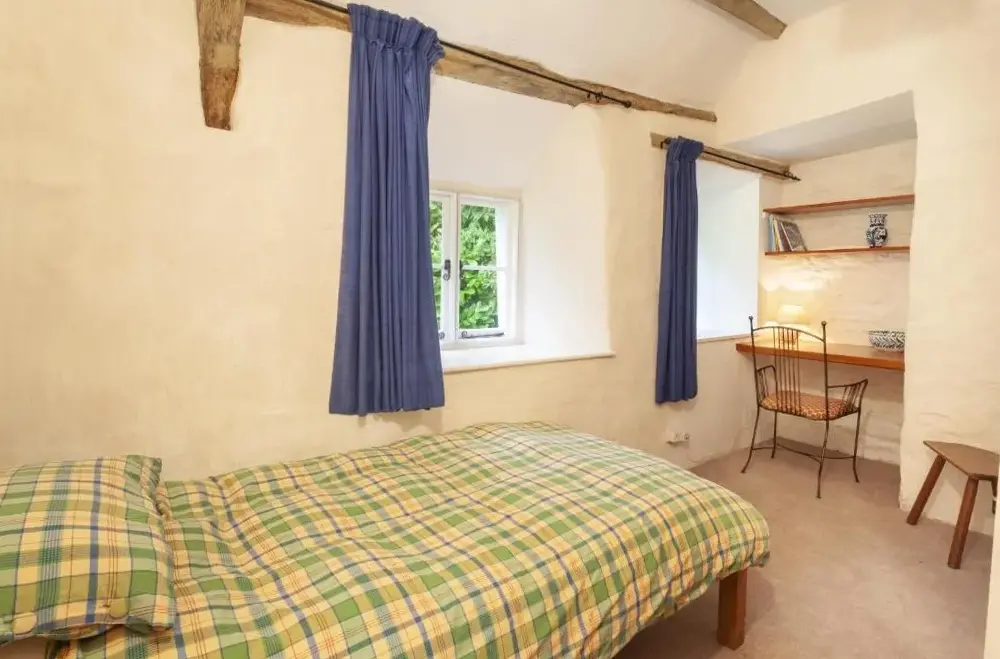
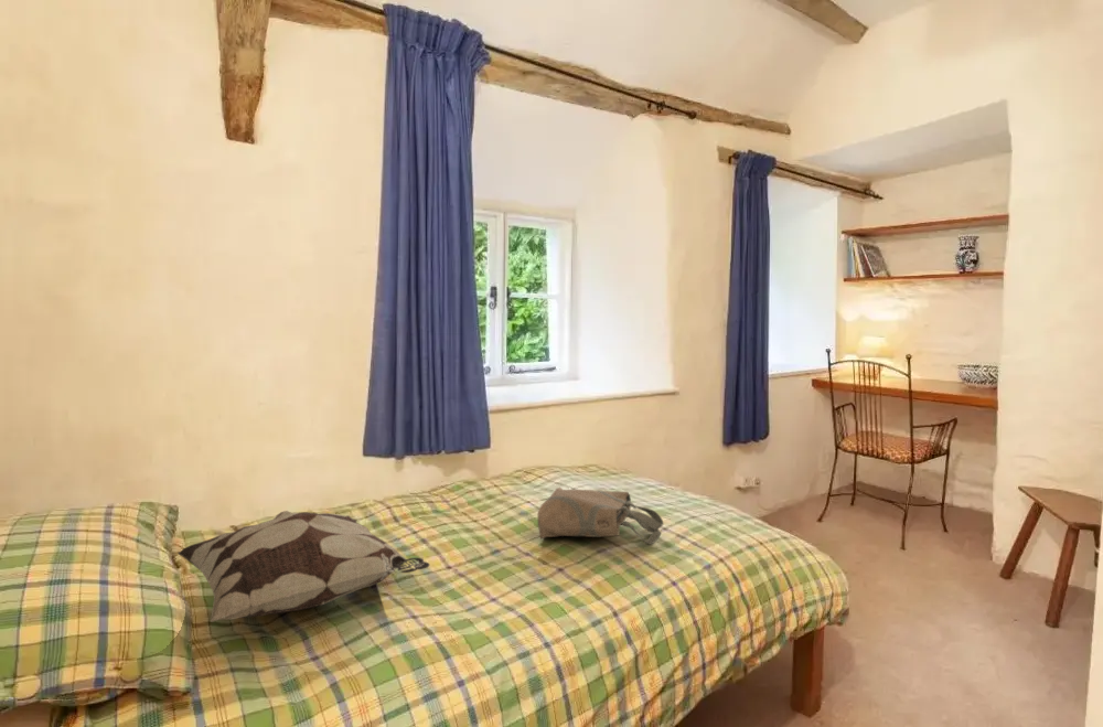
+ tote bag [537,487,665,546]
+ decorative pillow [176,510,430,623]
